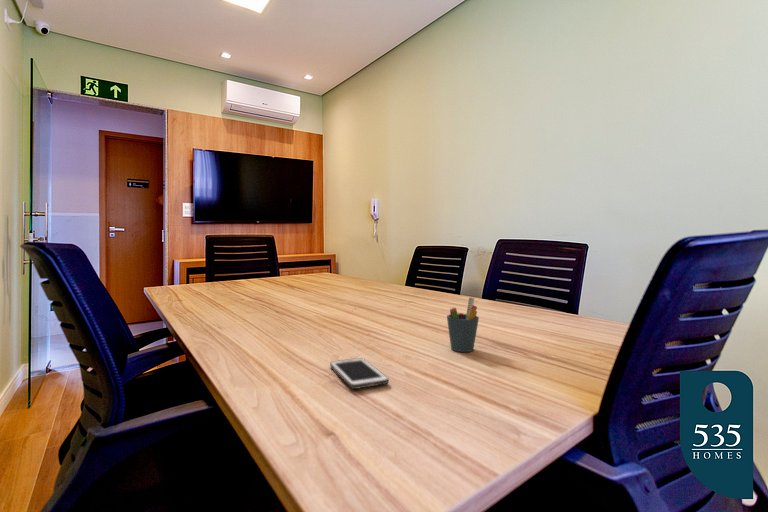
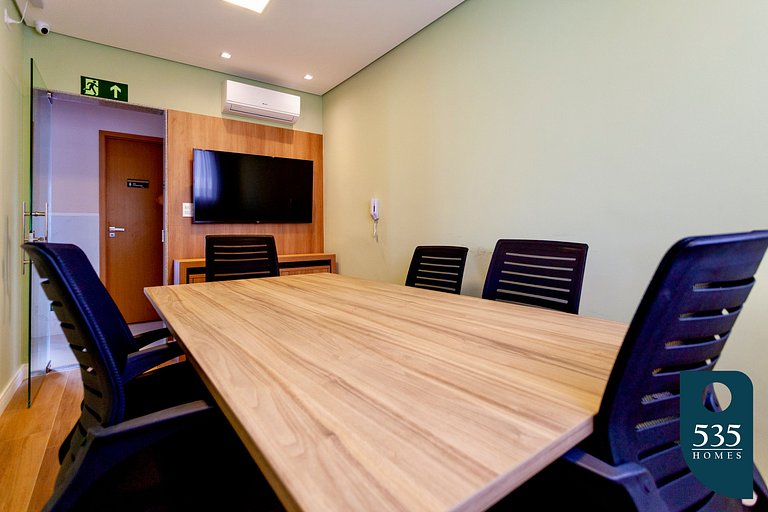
- cell phone [329,357,390,390]
- pen holder [446,297,480,353]
